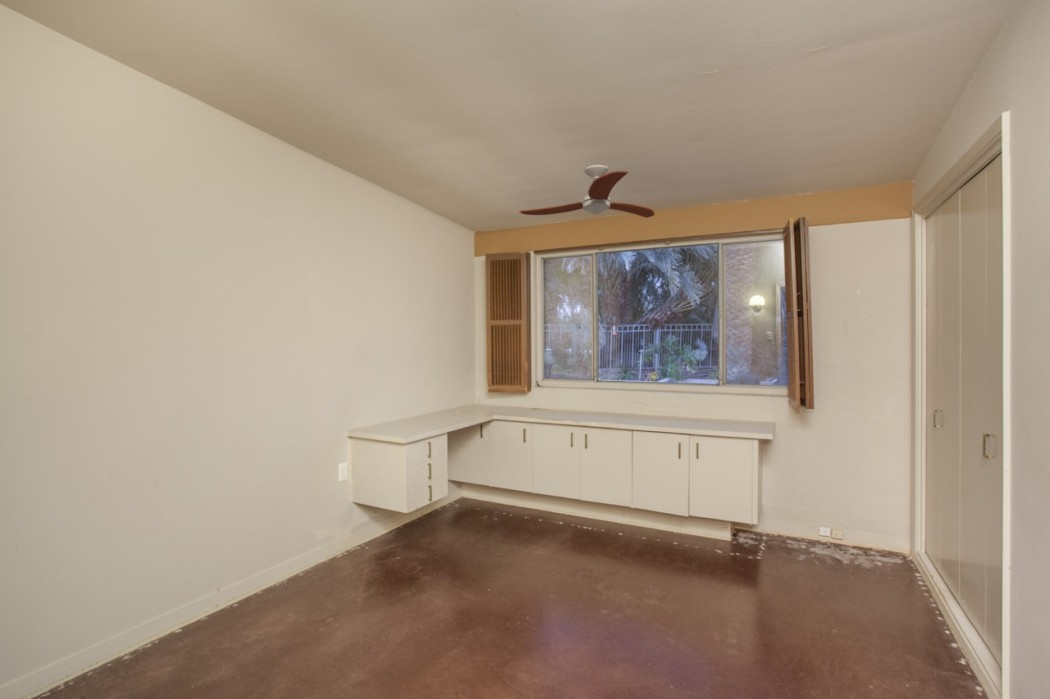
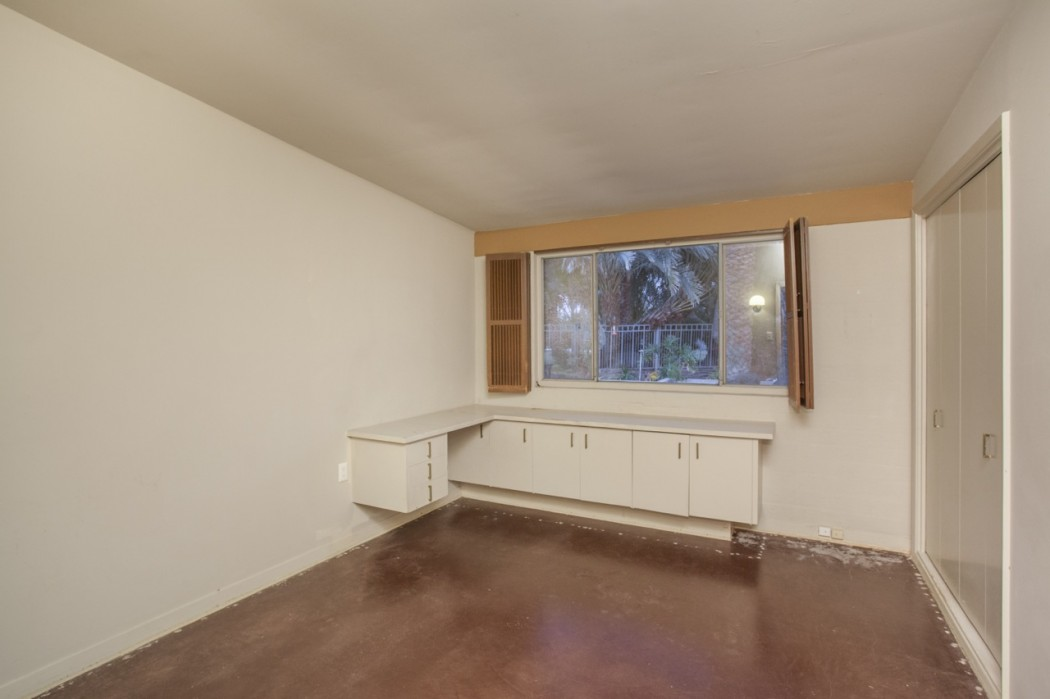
- ceiling fan [518,164,655,219]
